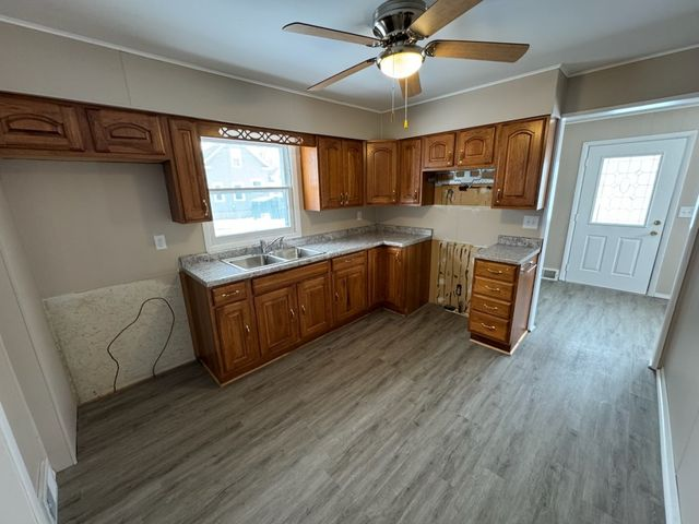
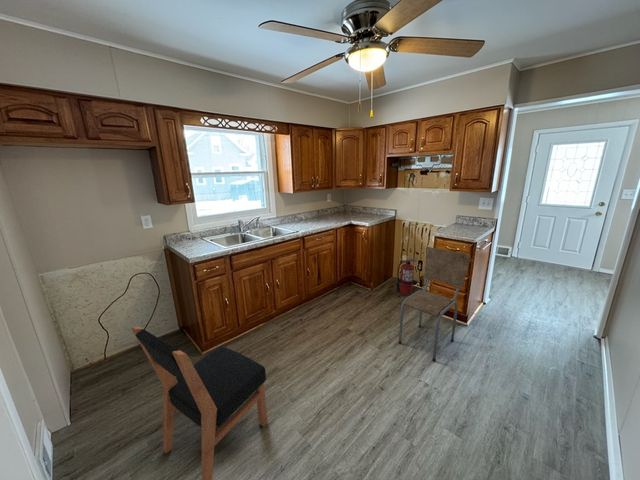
+ fire extinguisher [395,256,418,296]
+ dining chair [130,325,269,480]
+ dining chair [398,246,472,362]
